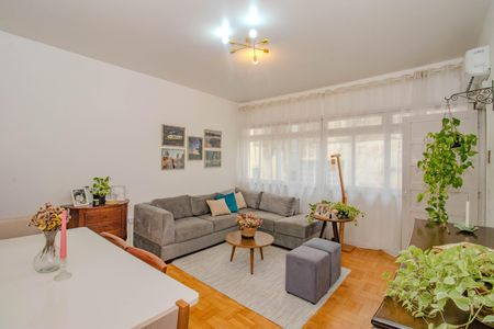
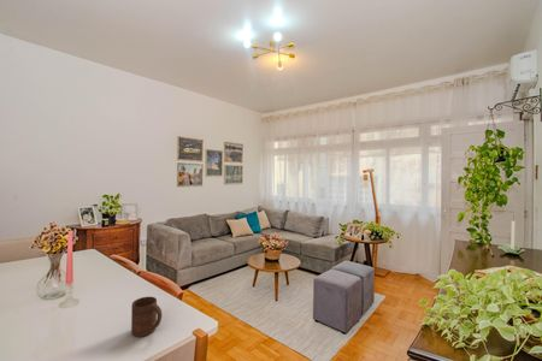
+ cup [130,296,163,338]
